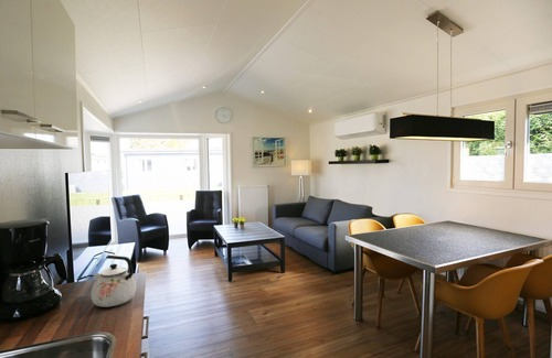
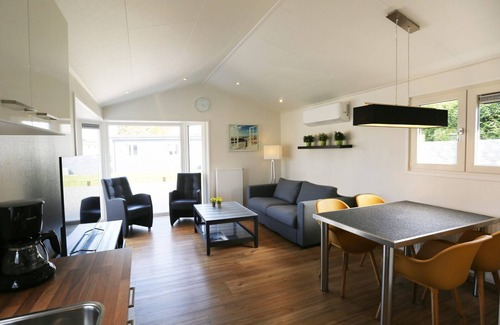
- kettle [91,254,137,308]
